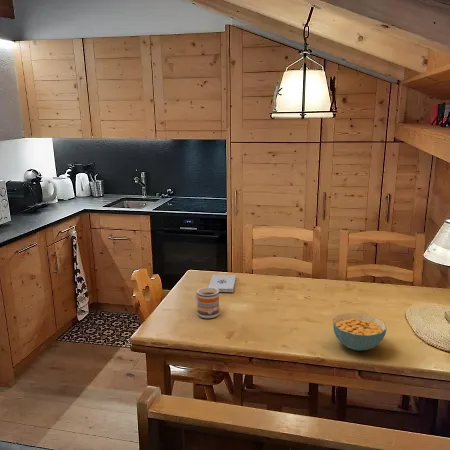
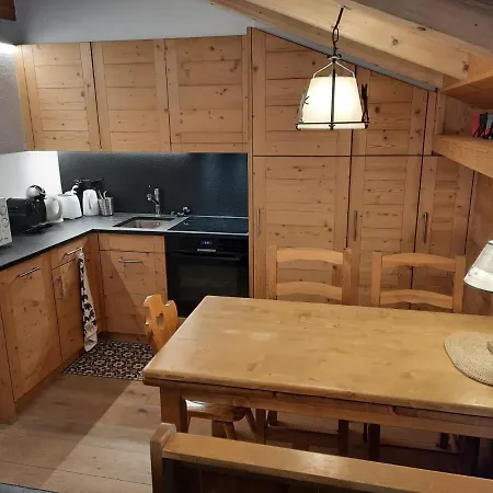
- mug [194,286,220,319]
- cereal bowl [332,312,387,352]
- notepad [207,274,237,293]
